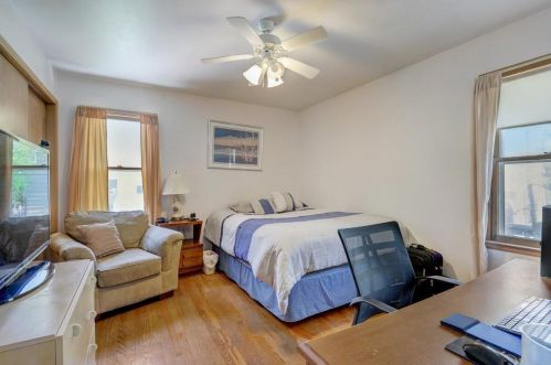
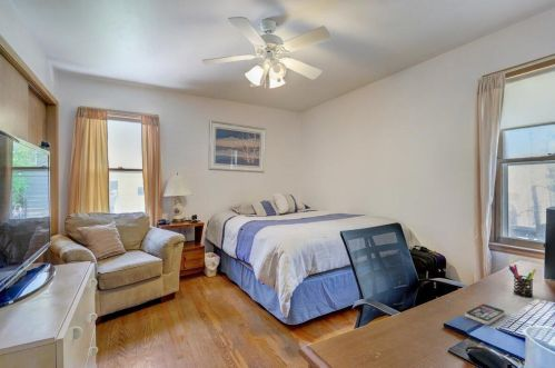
+ smartphone [465,304,506,326]
+ pen holder [507,263,537,298]
